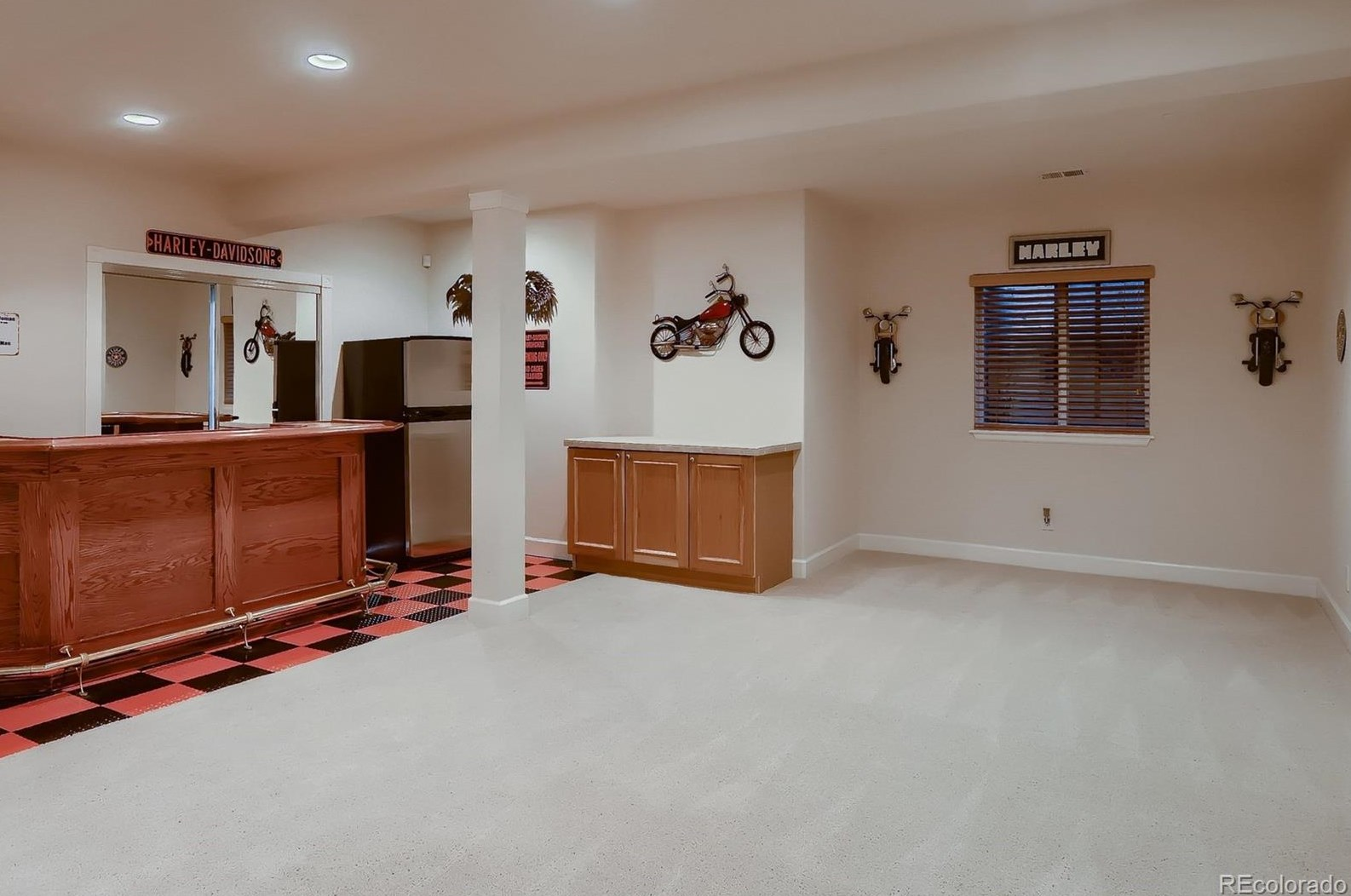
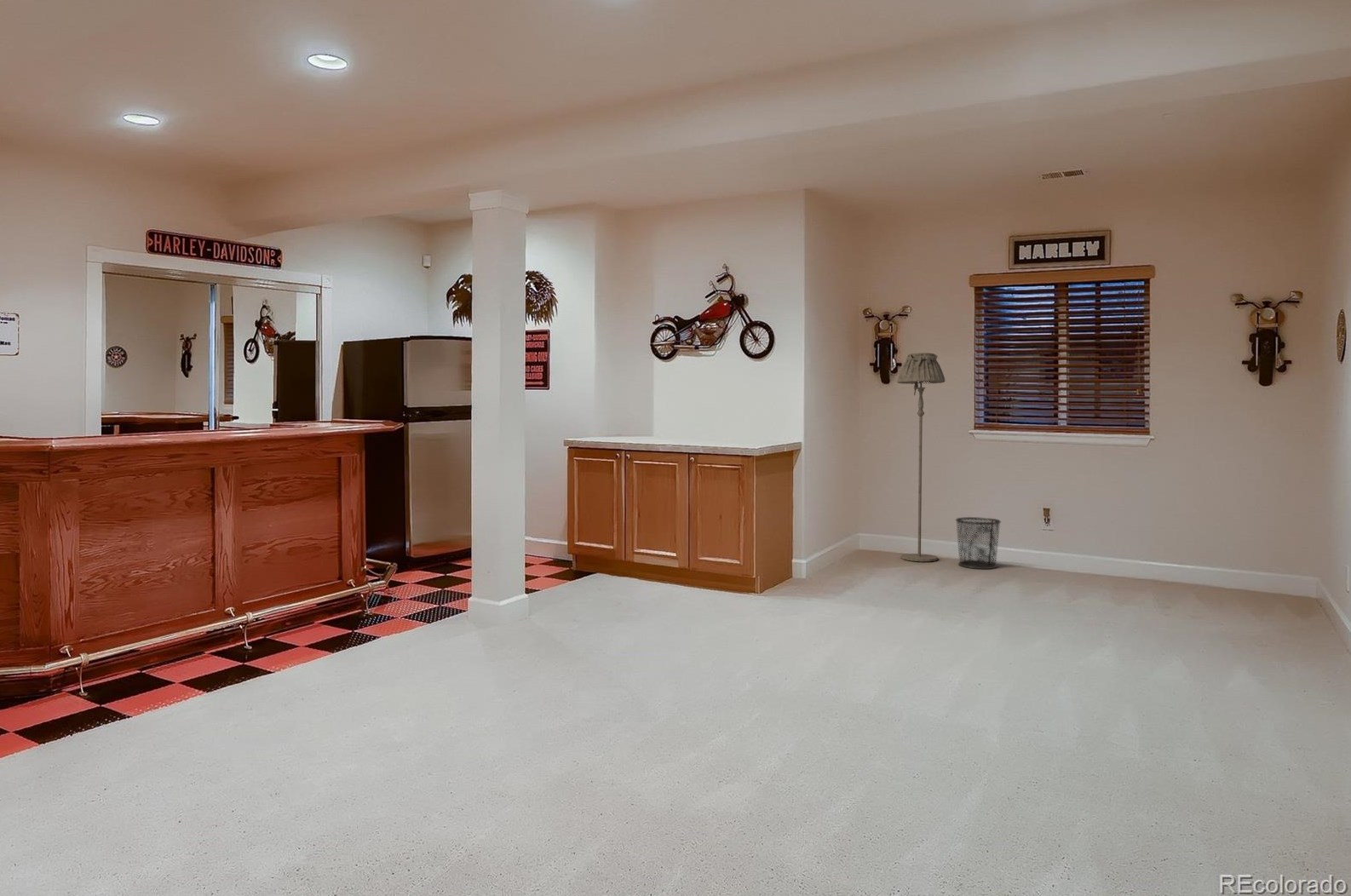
+ floor lamp [896,352,946,562]
+ waste bin [955,516,1002,570]
